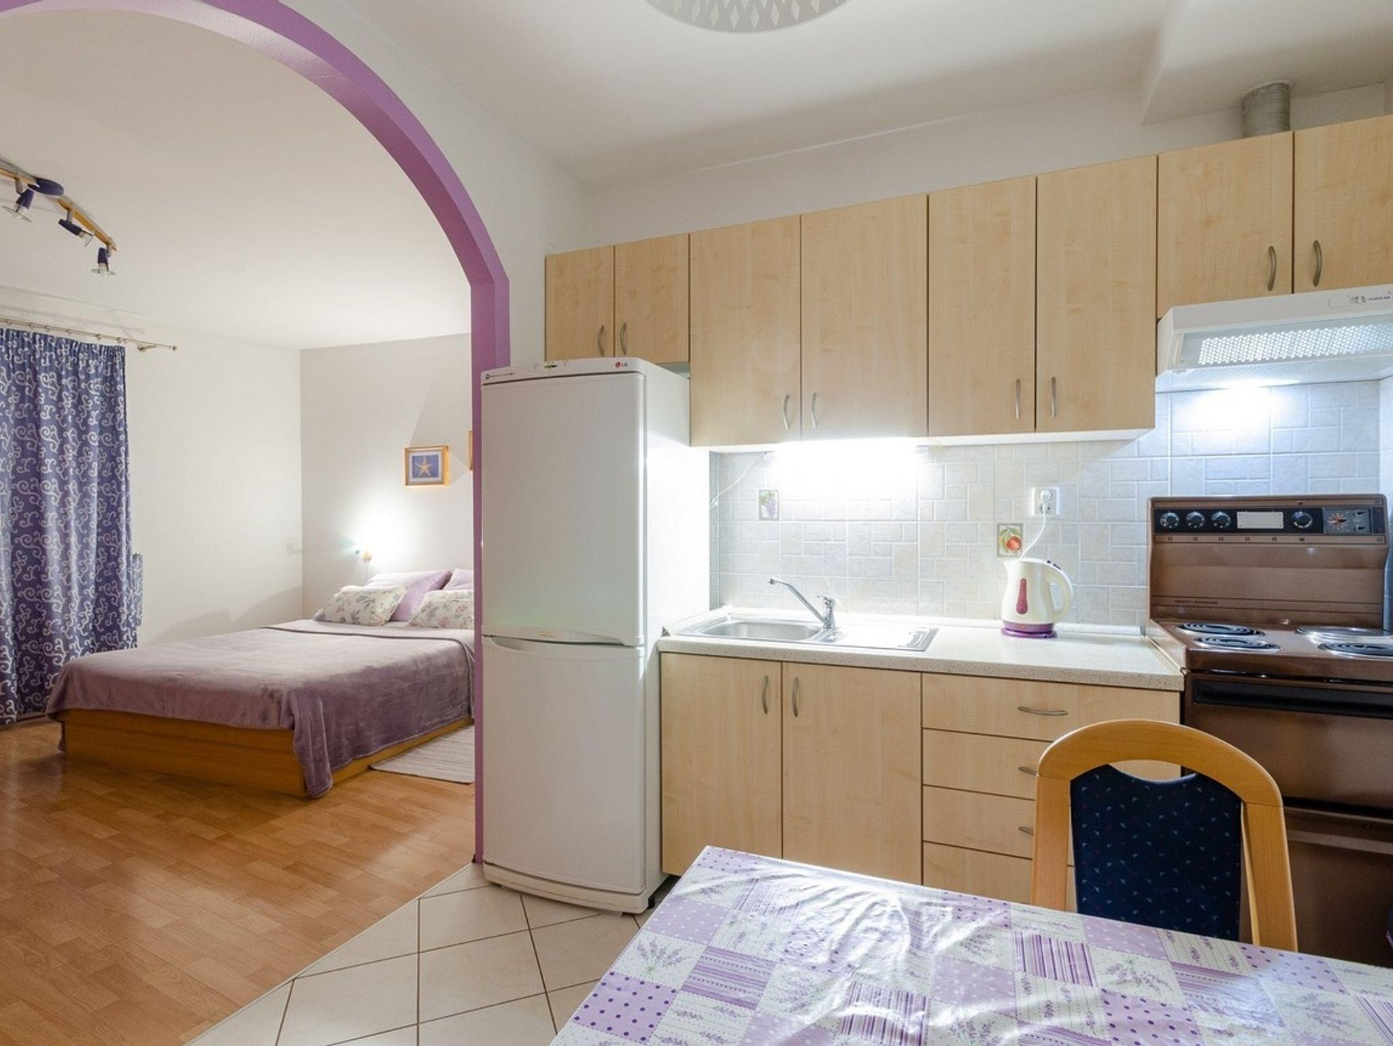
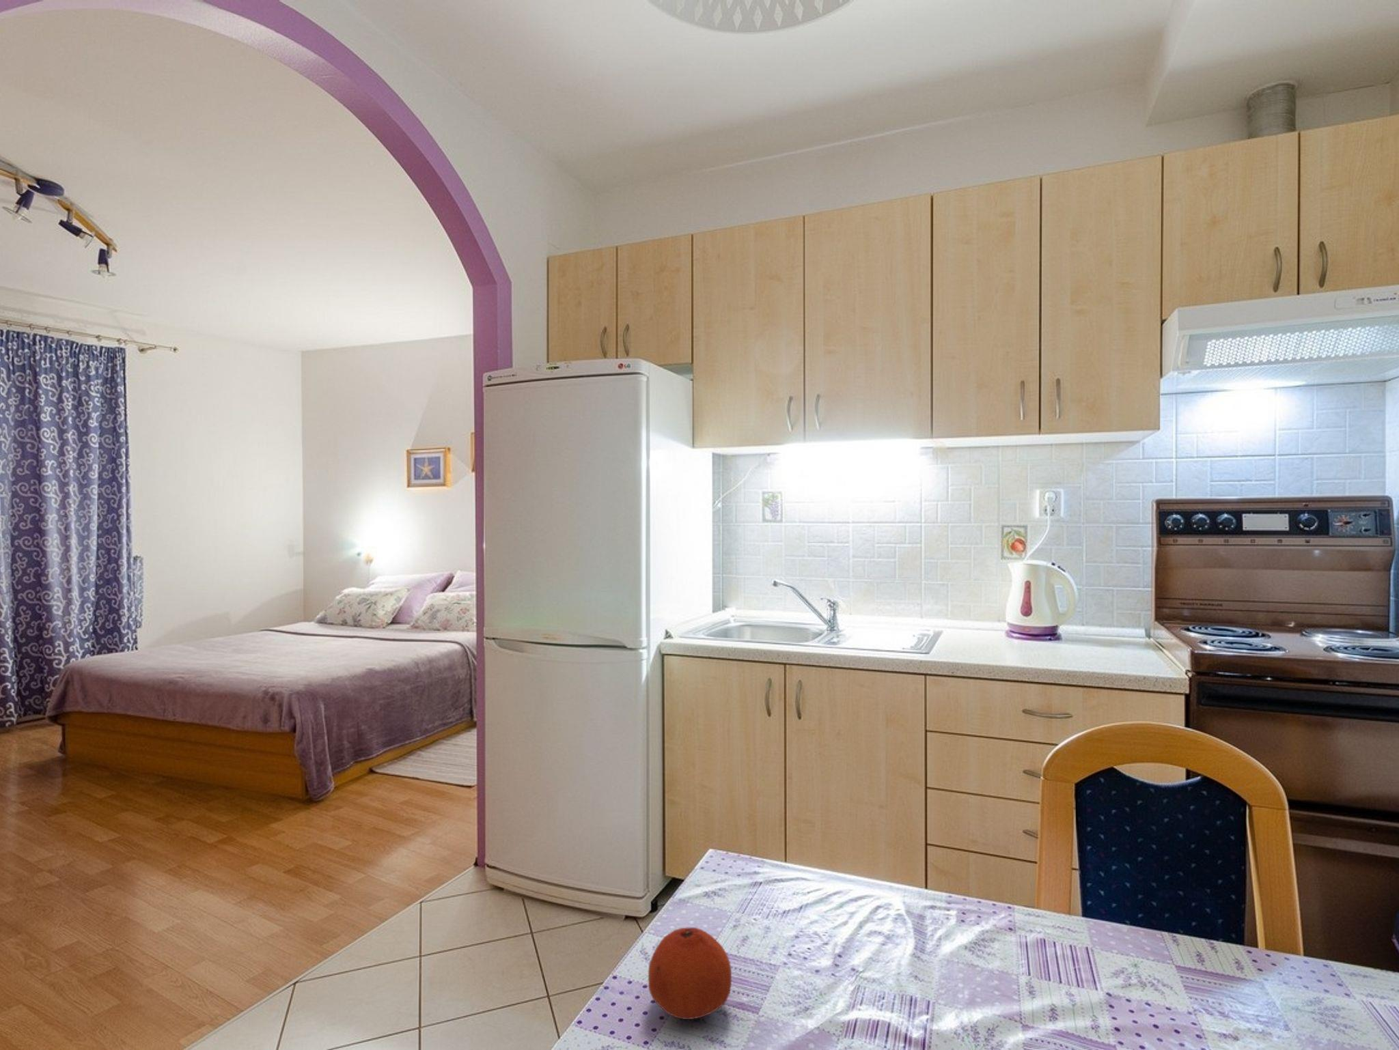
+ fruit [648,926,733,1020]
